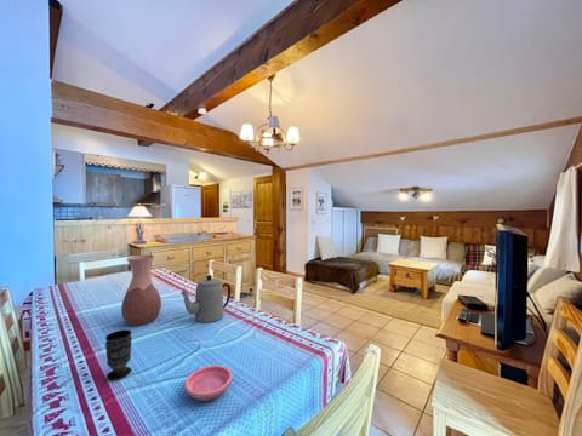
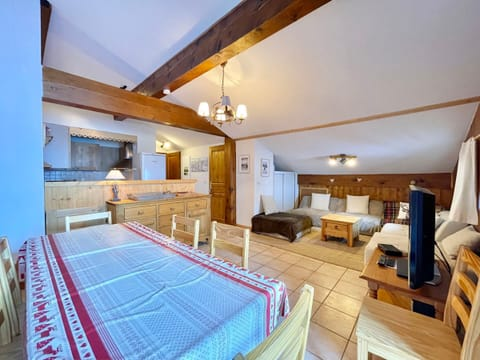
- teapot [179,274,232,323]
- cup [104,328,133,382]
- vase [120,253,162,327]
- saucer [183,365,233,402]
